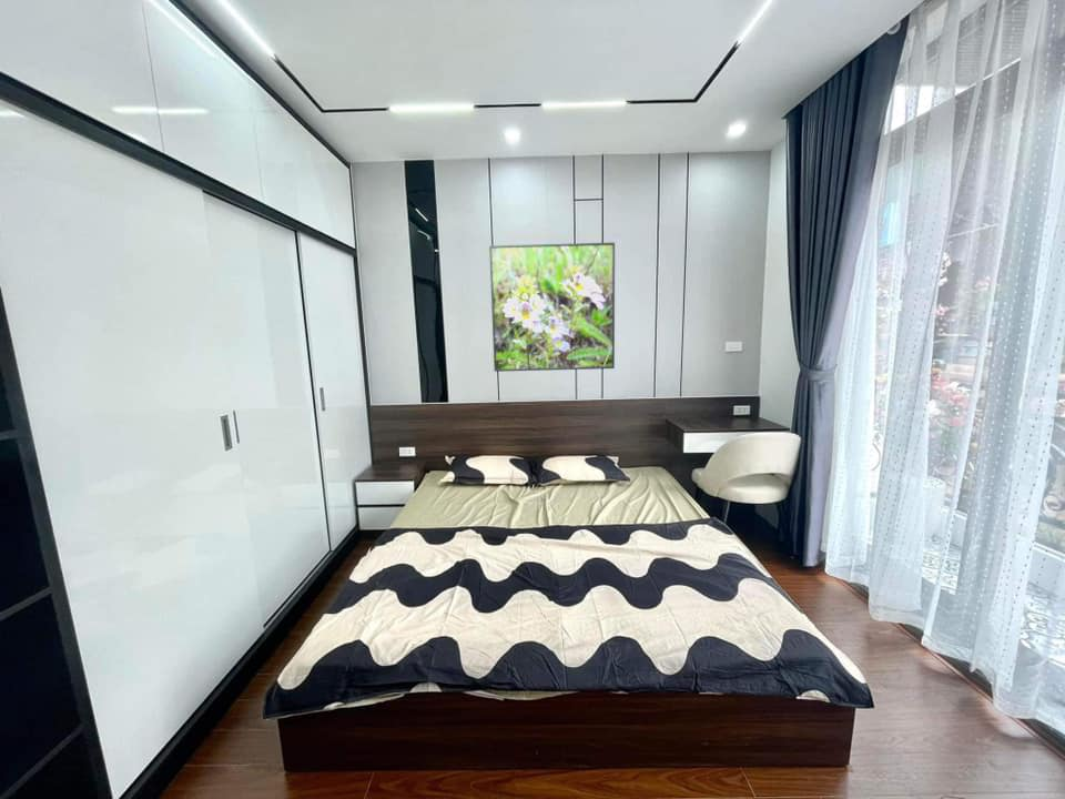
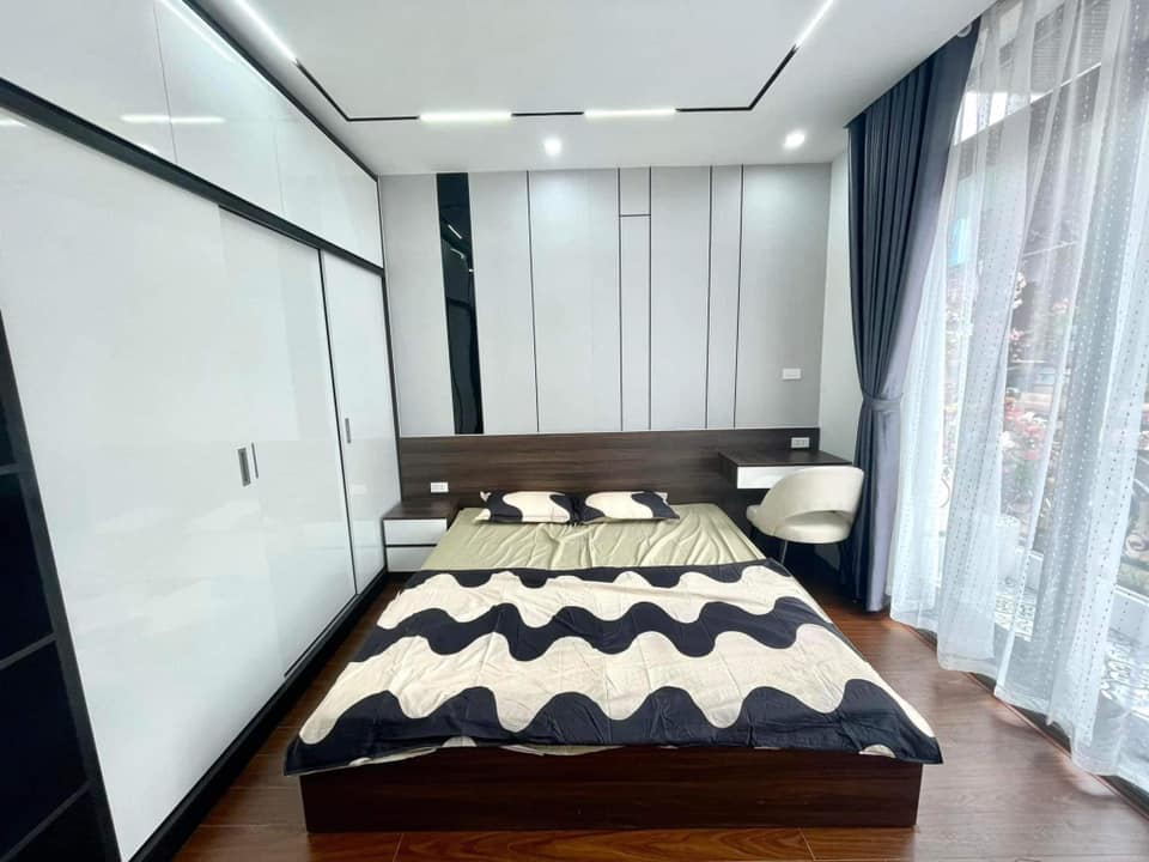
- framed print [488,241,616,373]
